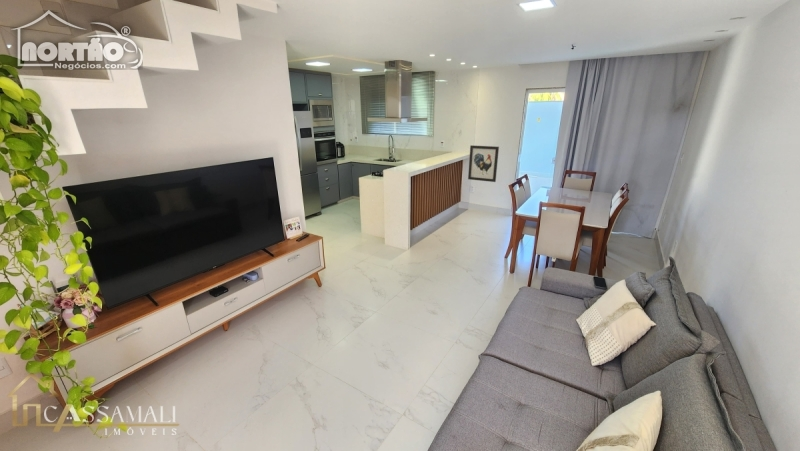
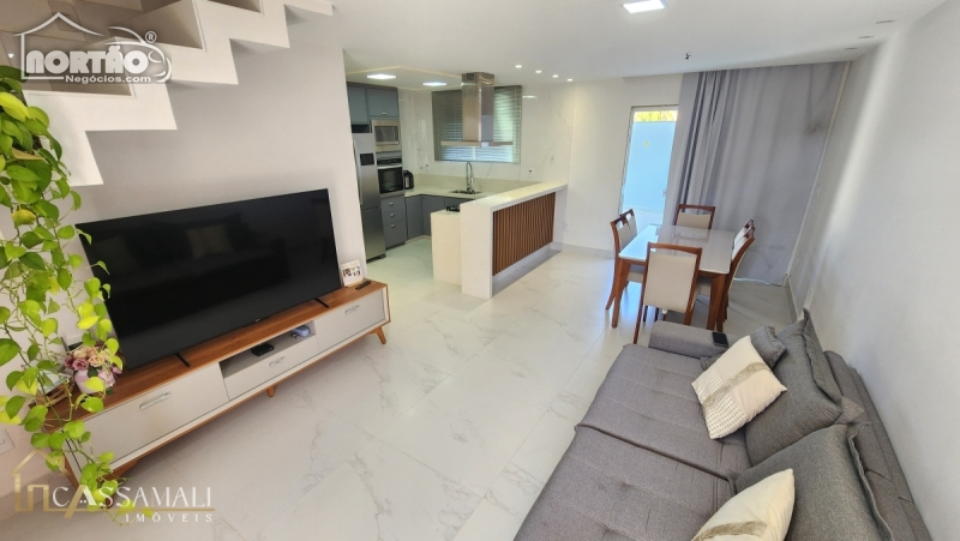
- wall art [467,144,500,183]
